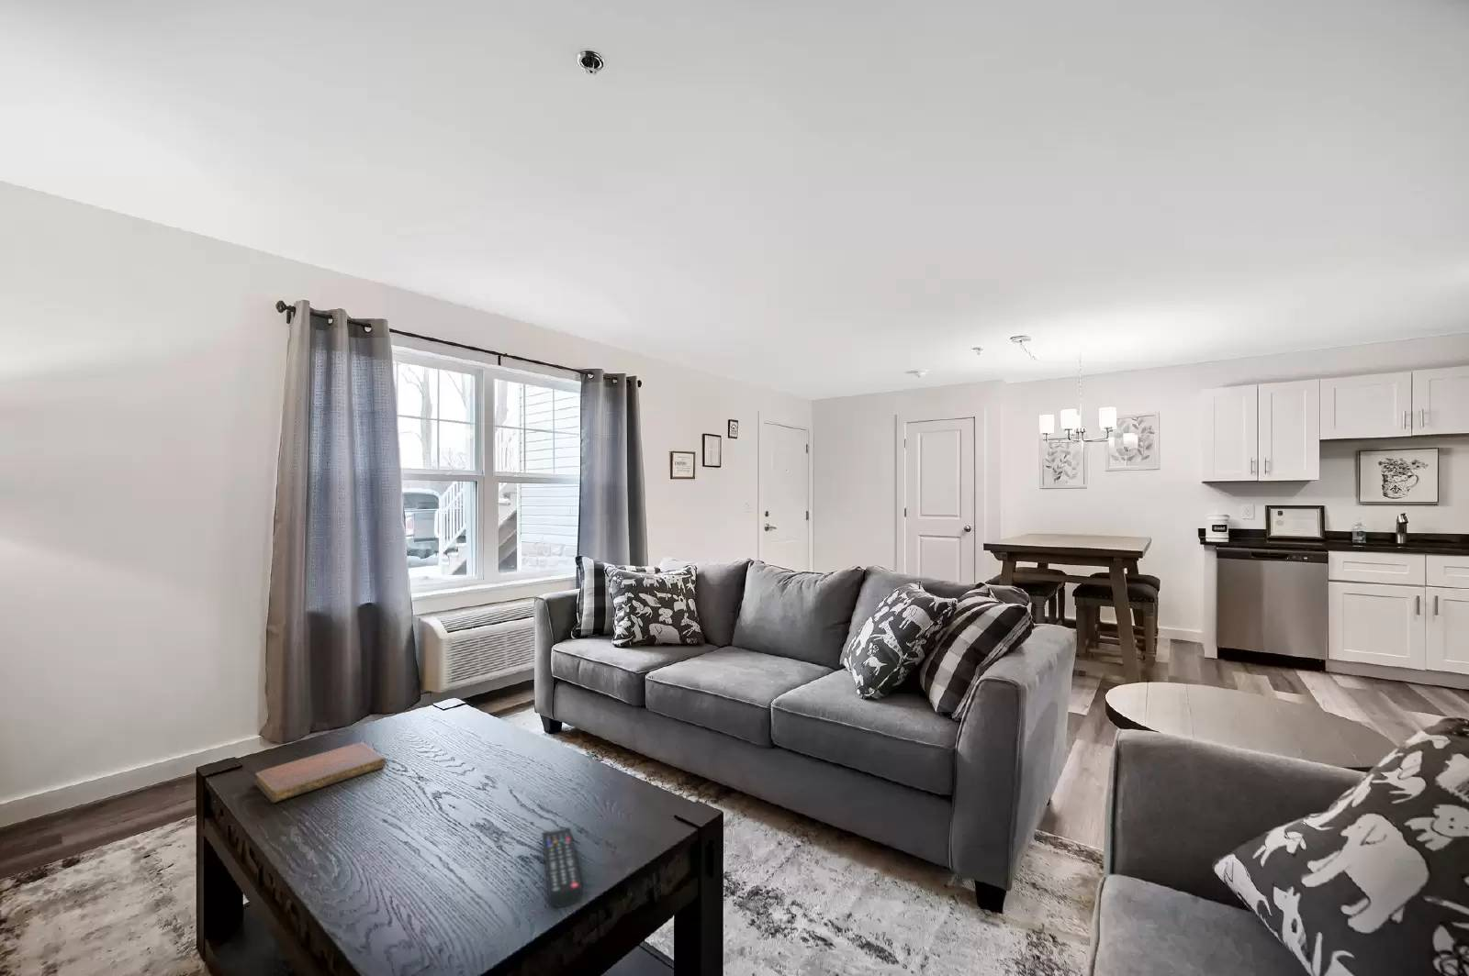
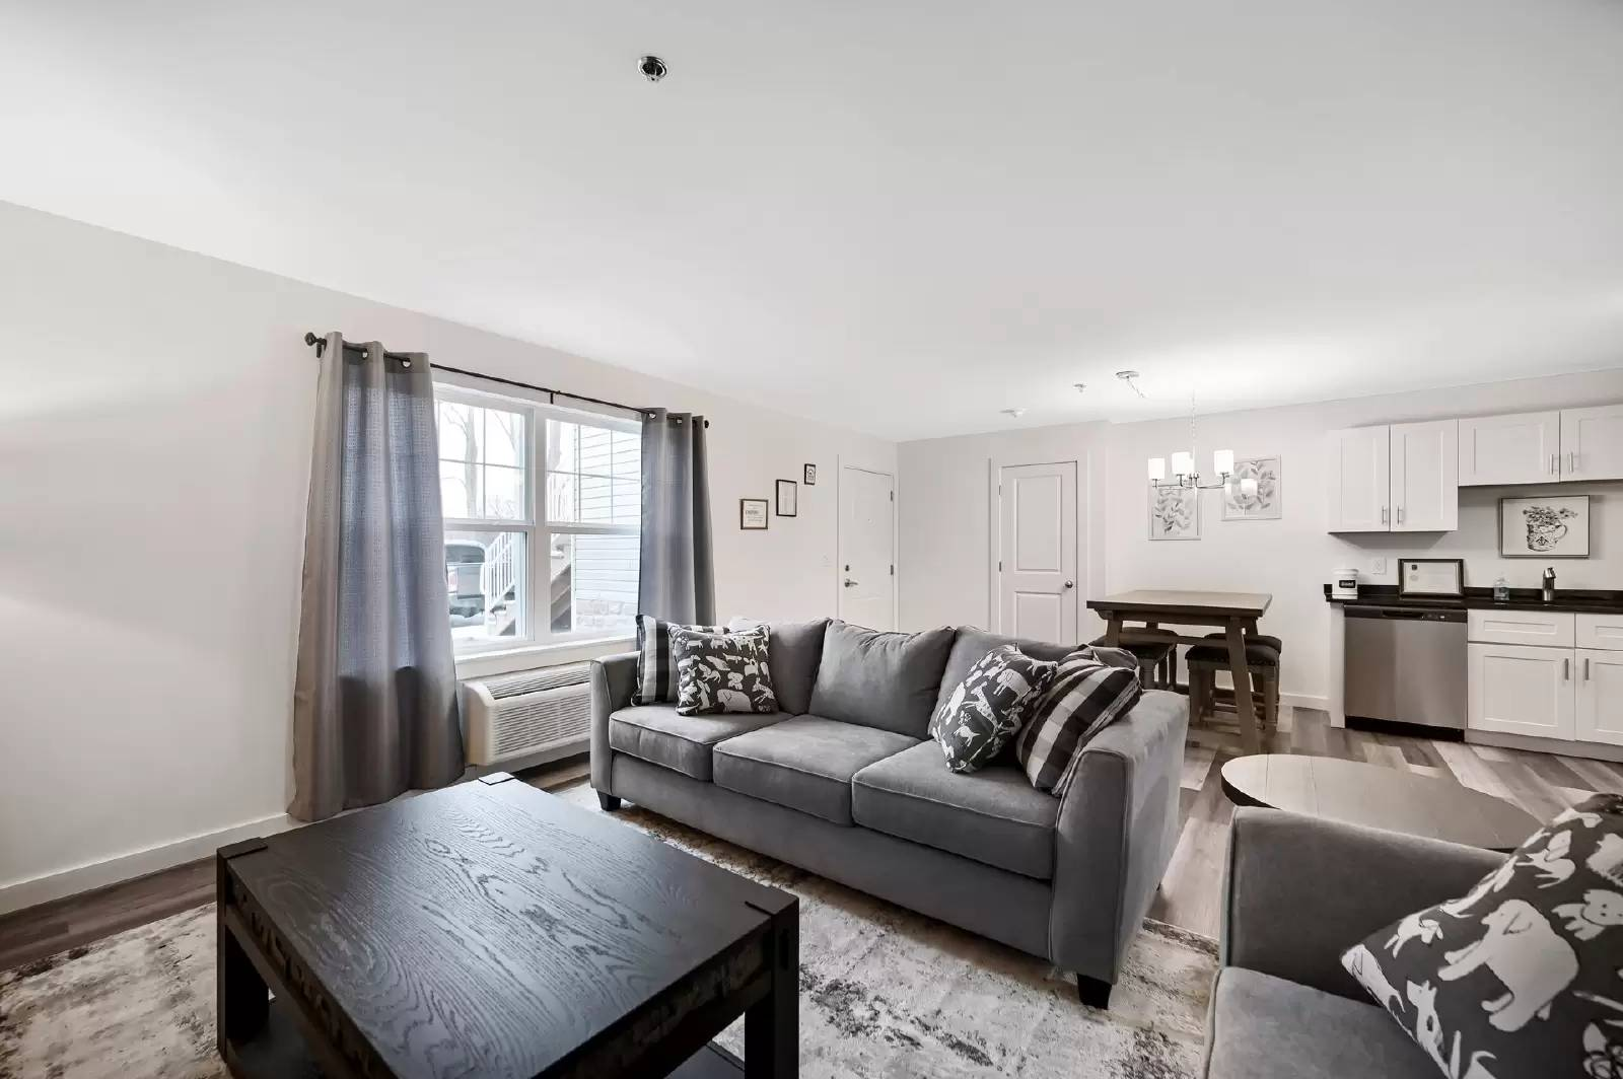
- remote control [541,827,583,908]
- notebook [254,741,387,804]
